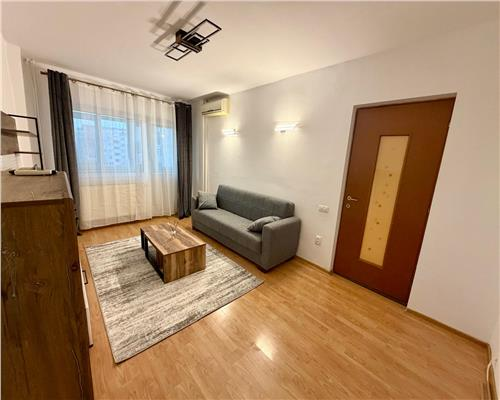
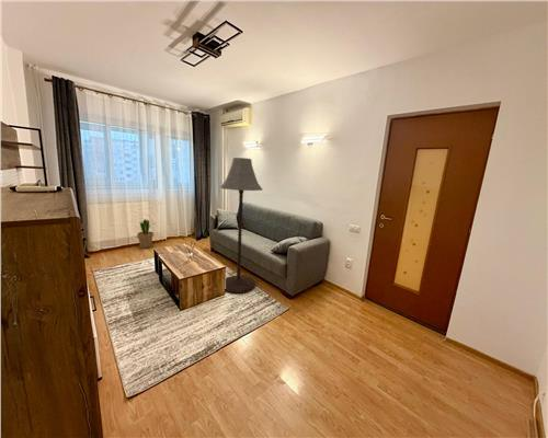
+ potted plant [136,218,157,250]
+ floor lamp [219,157,264,295]
